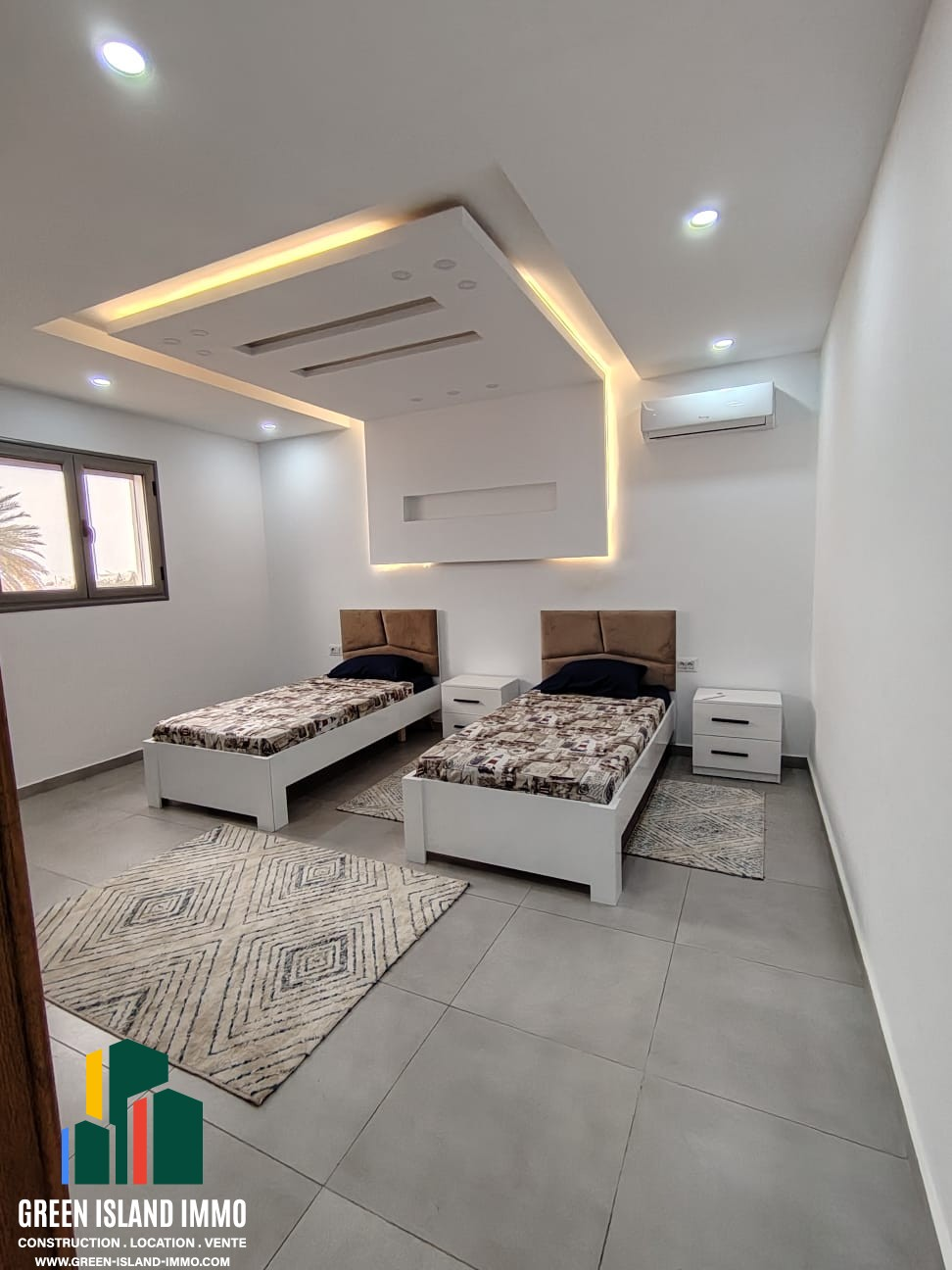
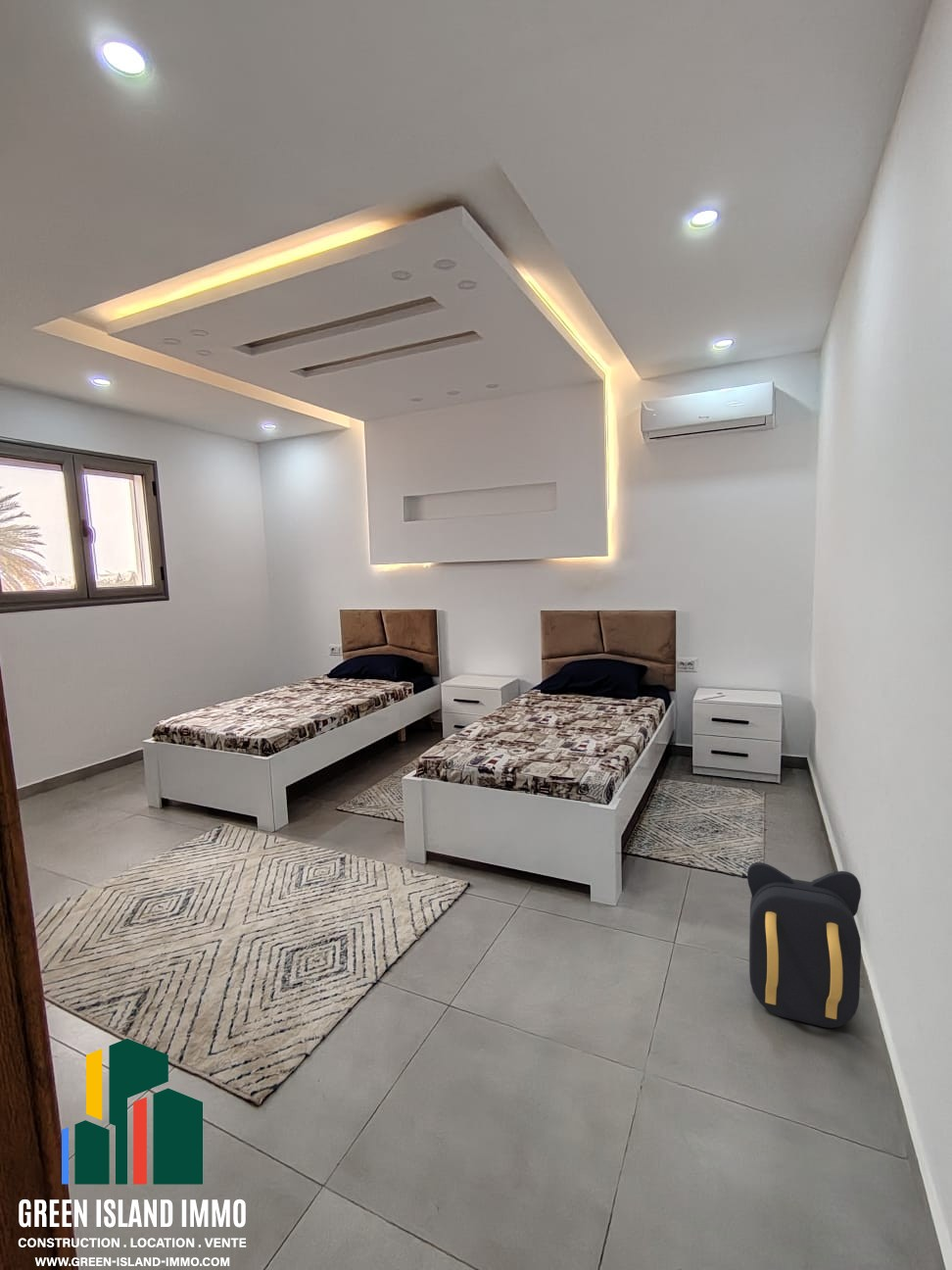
+ backpack [746,861,862,1029]
